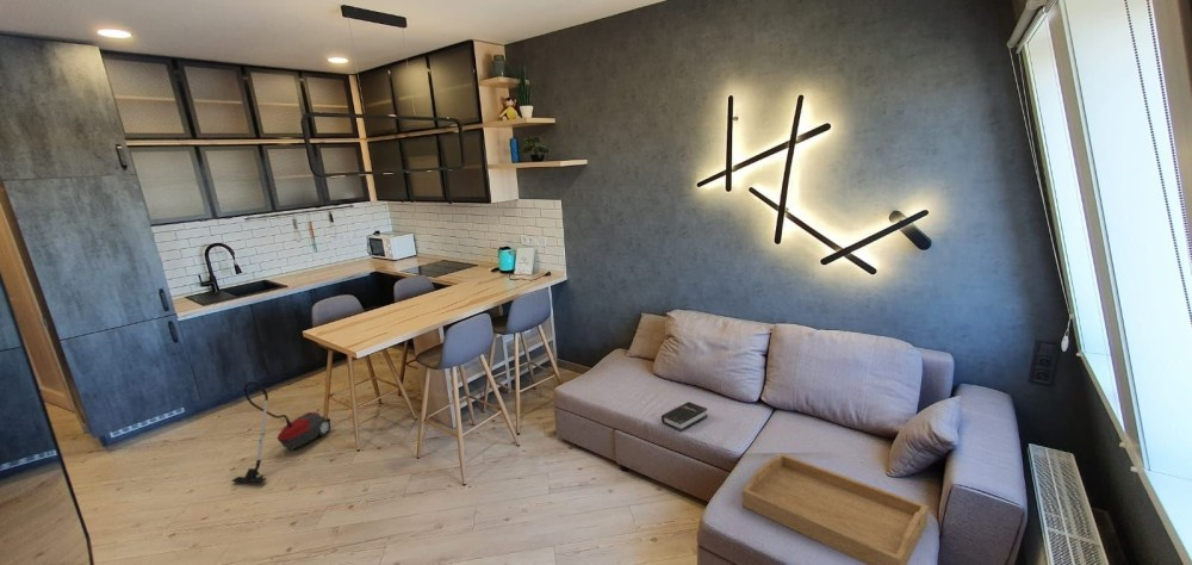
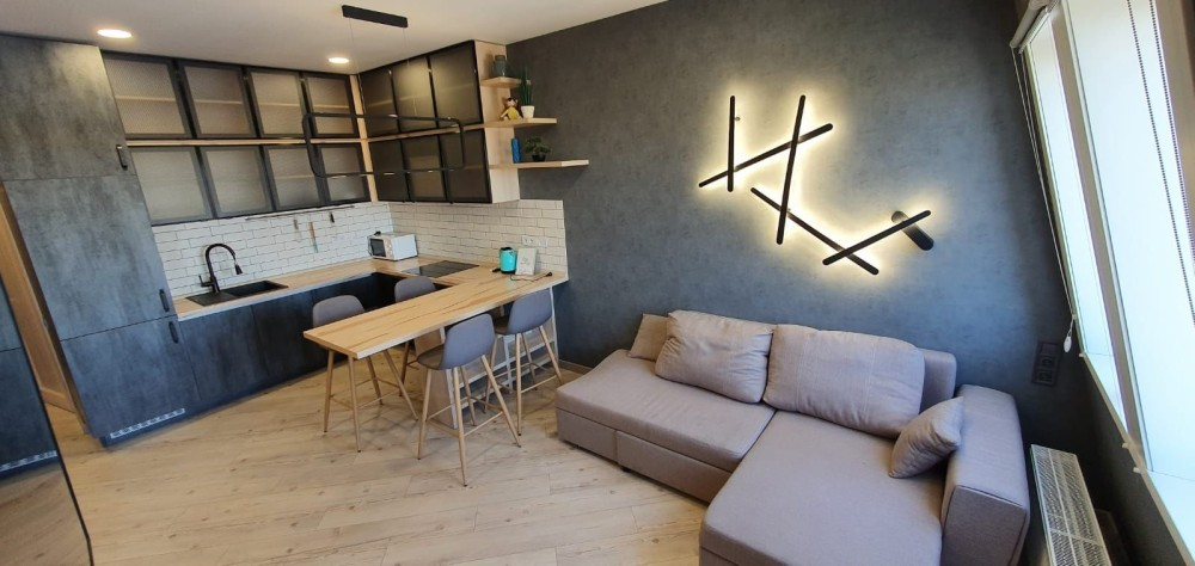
- vacuum cleaner [230,380,333,484]
- hardback book [660,401,709,433]
- serving tray [740,452,930,565]
